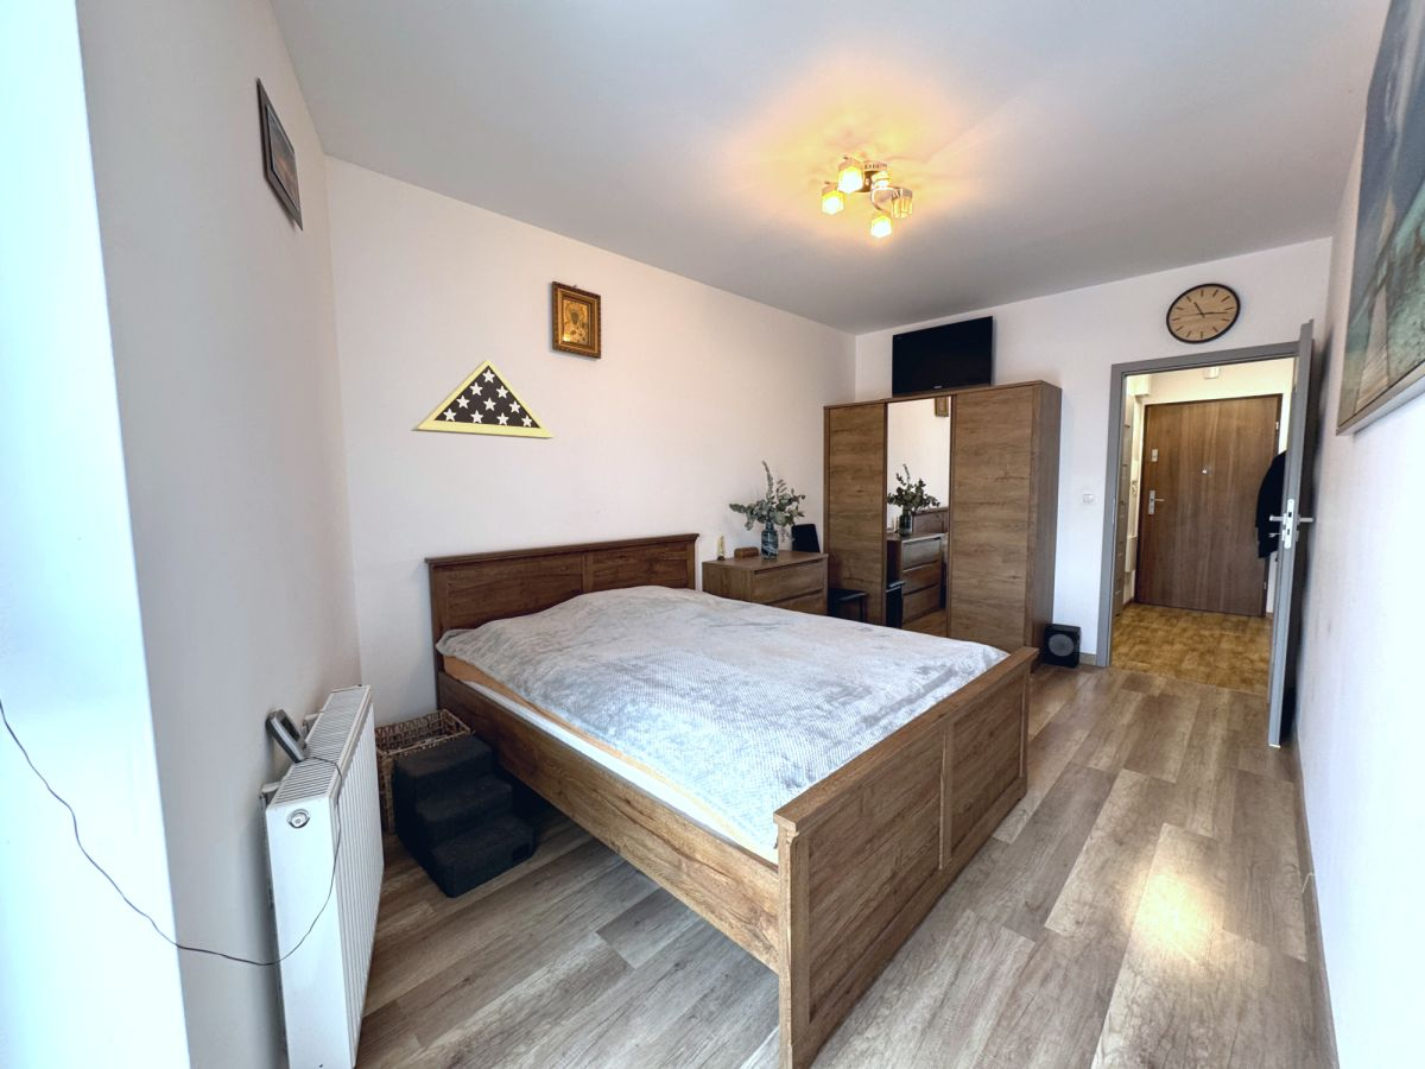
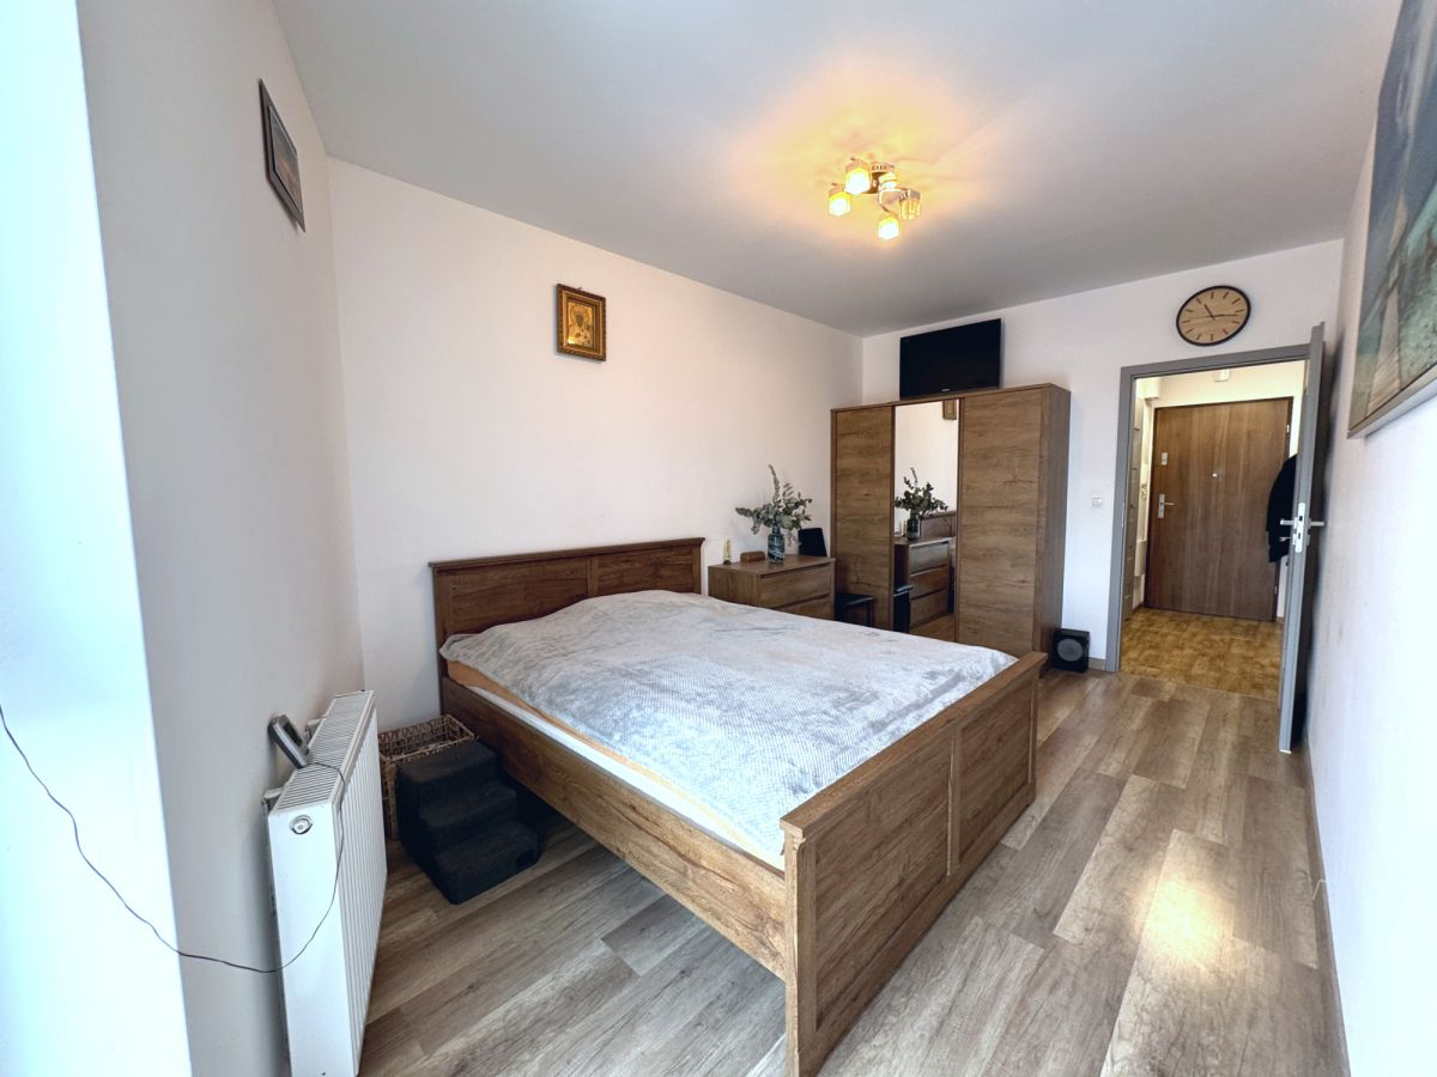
- display case [410,359,557,441]
